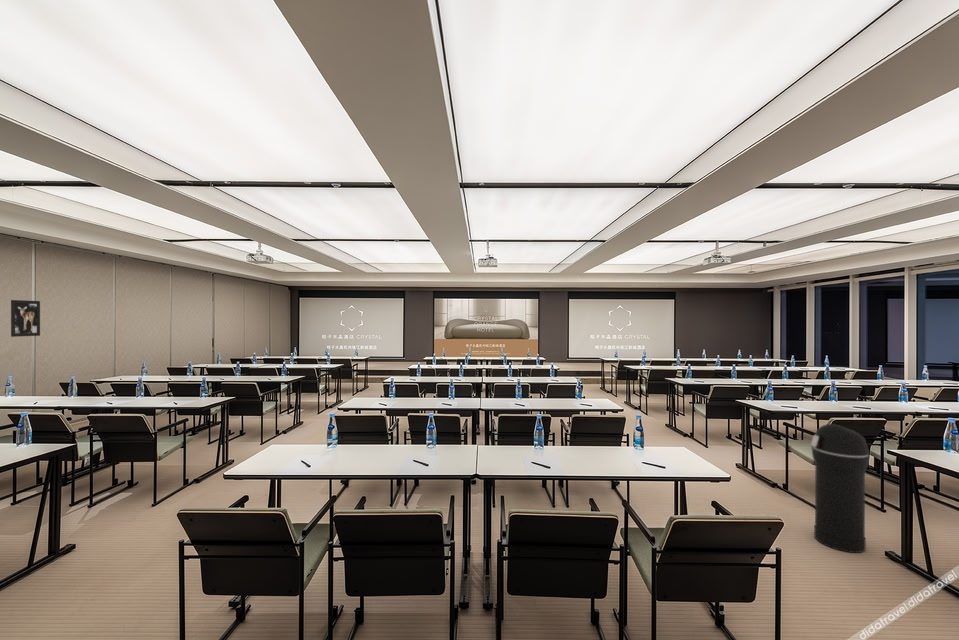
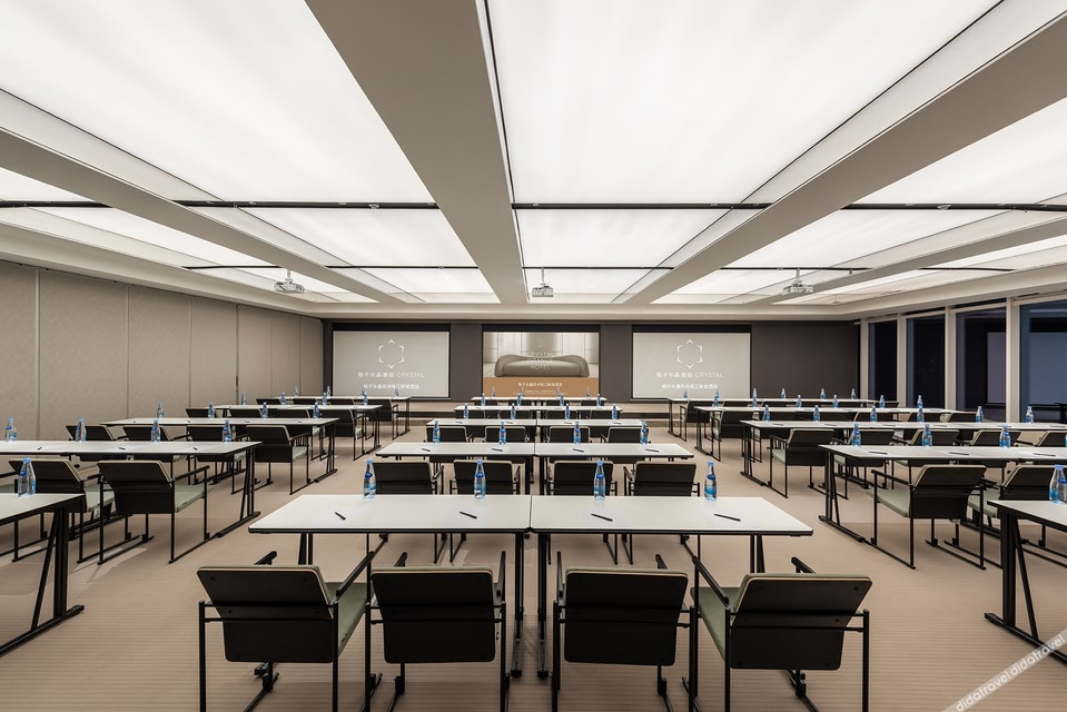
- wall art [10,299,41,338]
- trash can [810,423,870,554]
